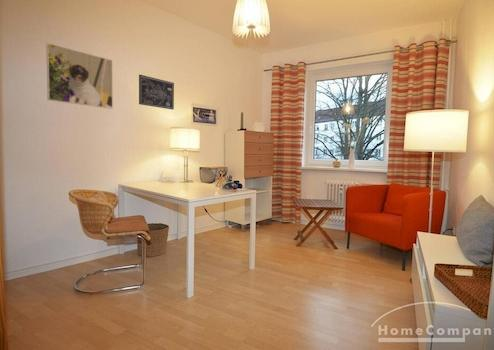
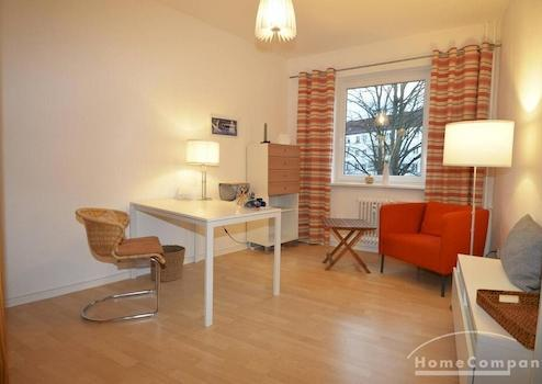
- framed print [45,42,114,110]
- wall art [138,74,175,111]
